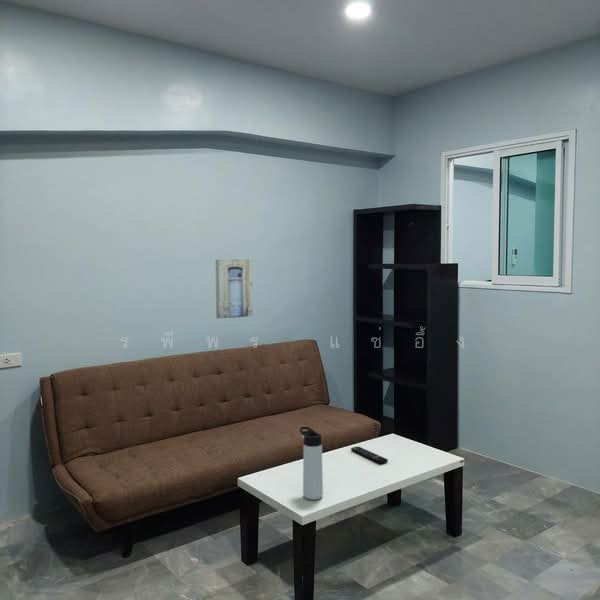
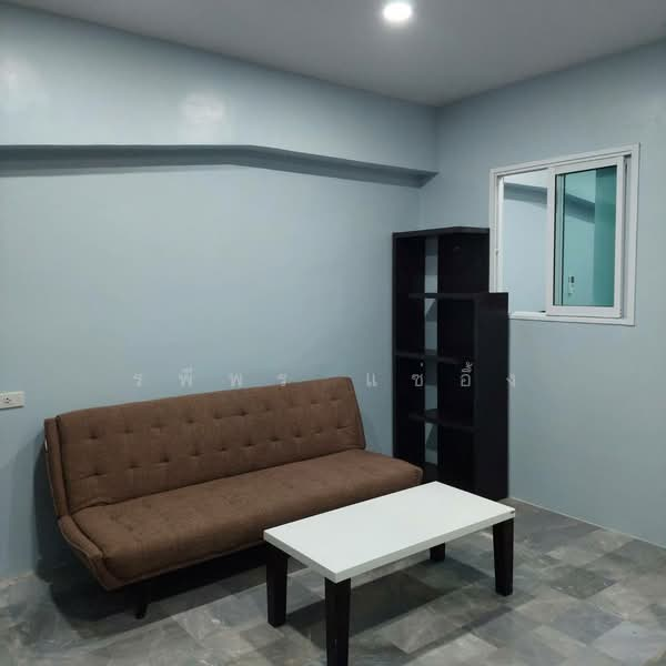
- wall art [215,259,253,320]
- remote control [350,446,389,464]
- thermos bottle [299,426,324,501]
